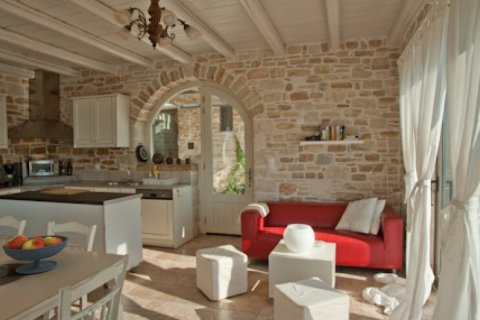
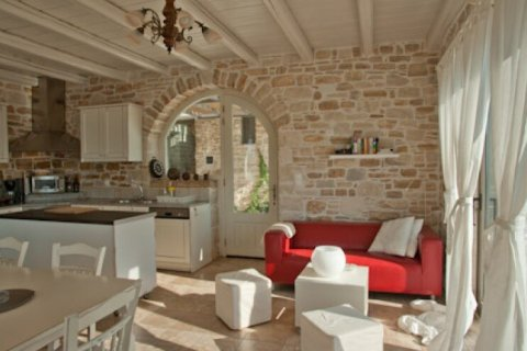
- fruit bowl [2,234,70,275]
